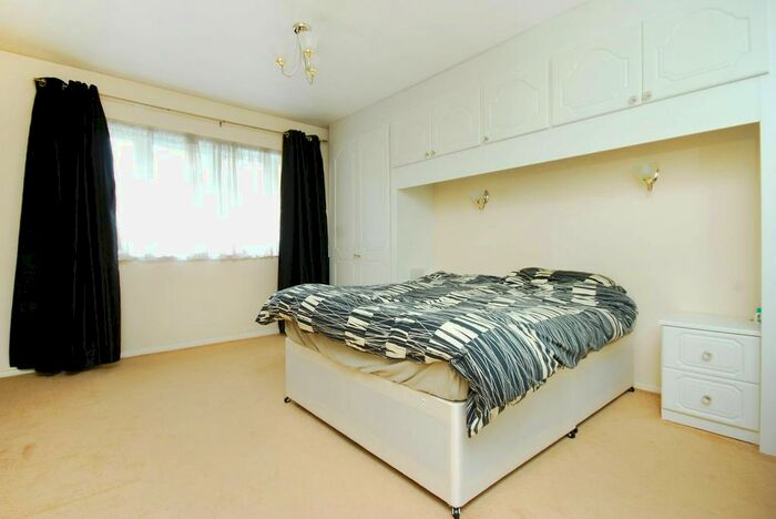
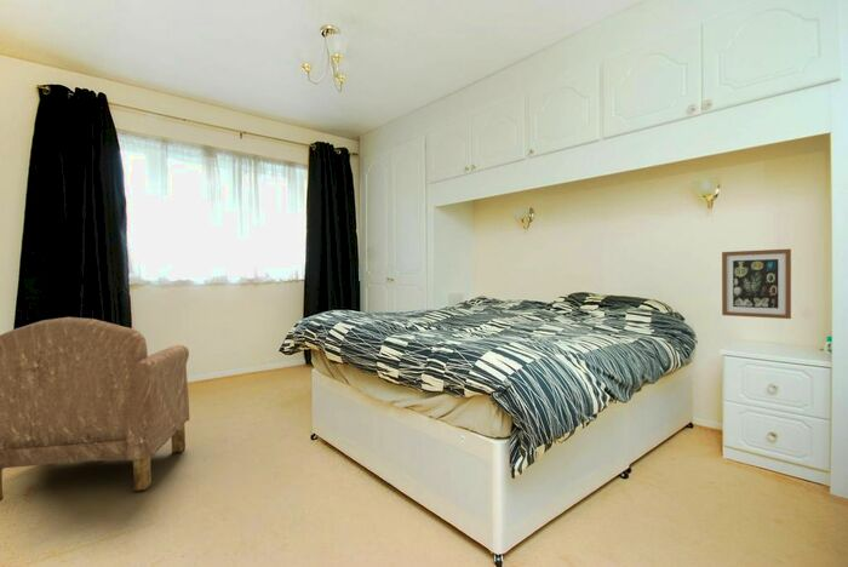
+ armchair [0,316,190,502]
+ wall art [721,248,792,320]
